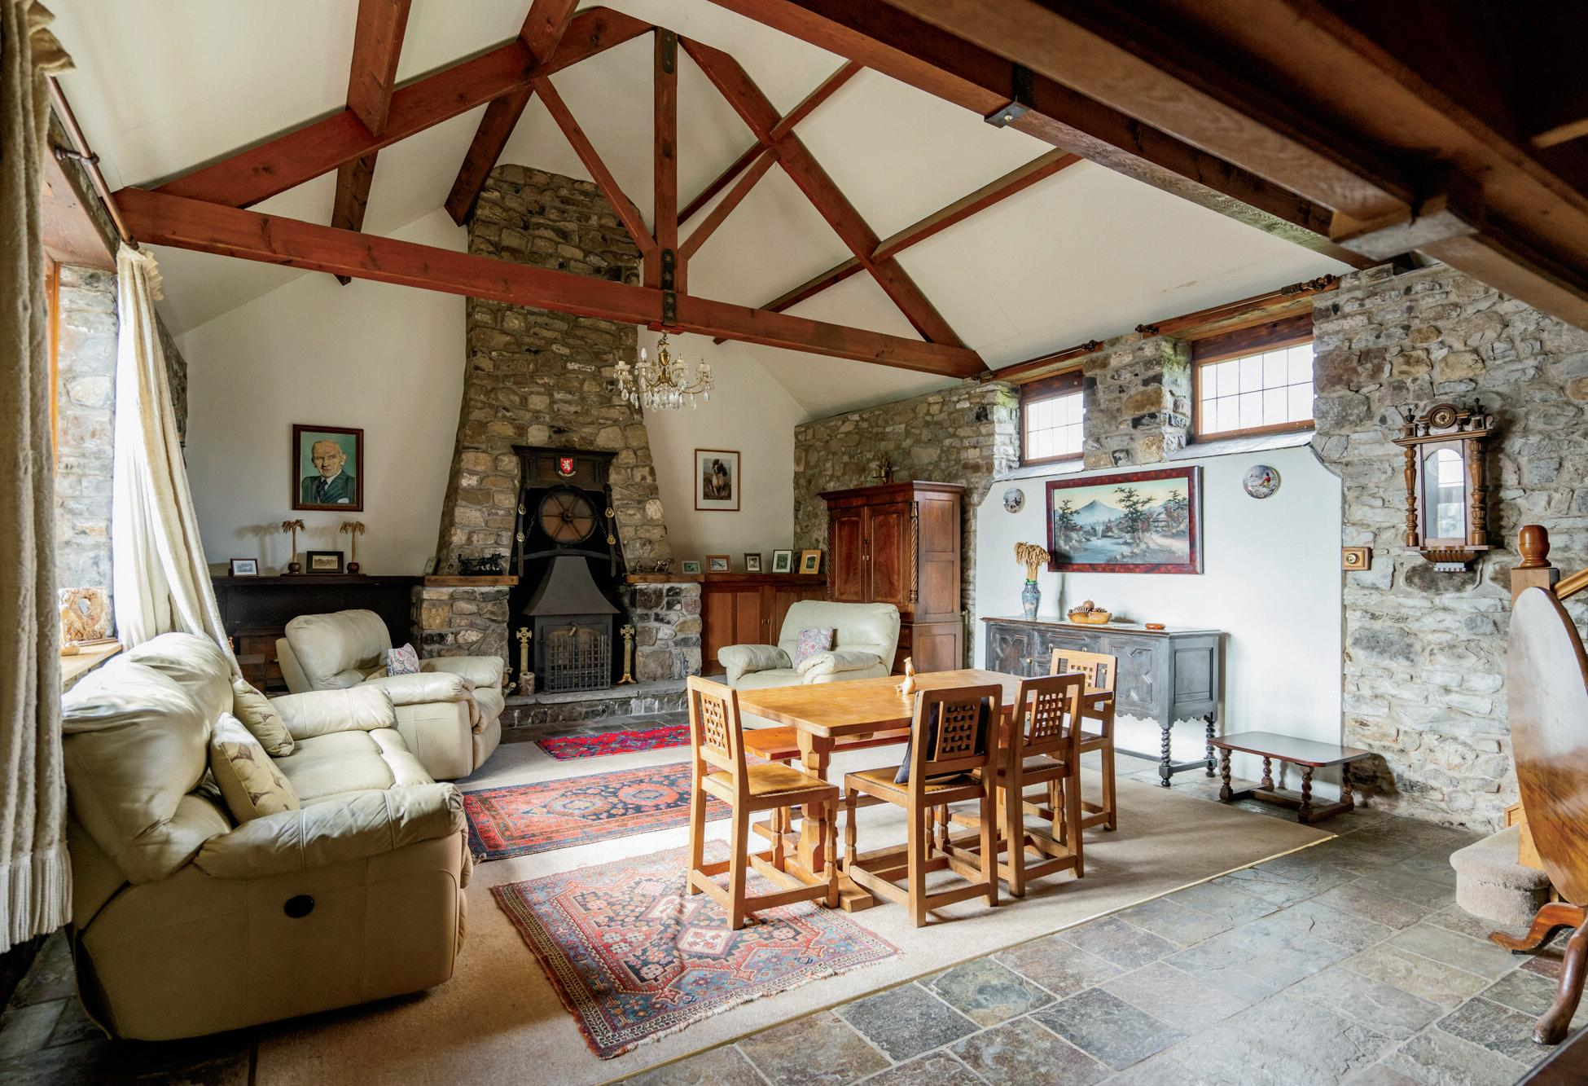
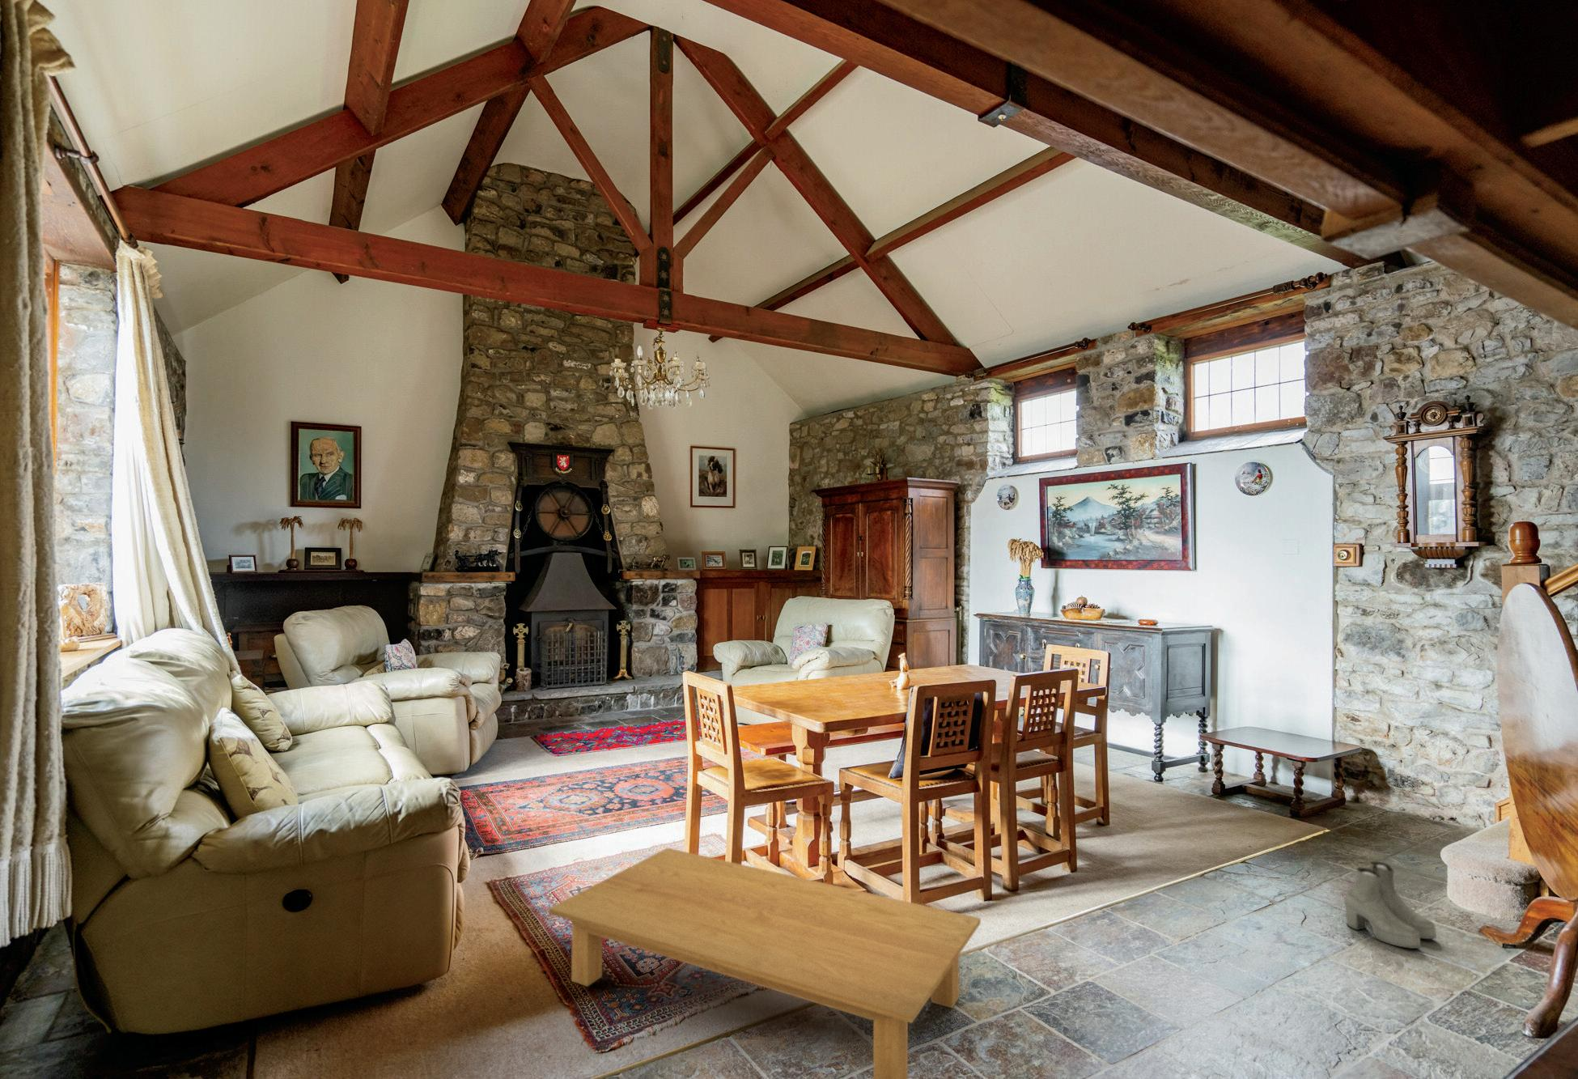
+ coffee table [548,846,982,1079]
+ boots [1343,861,1438,950]
